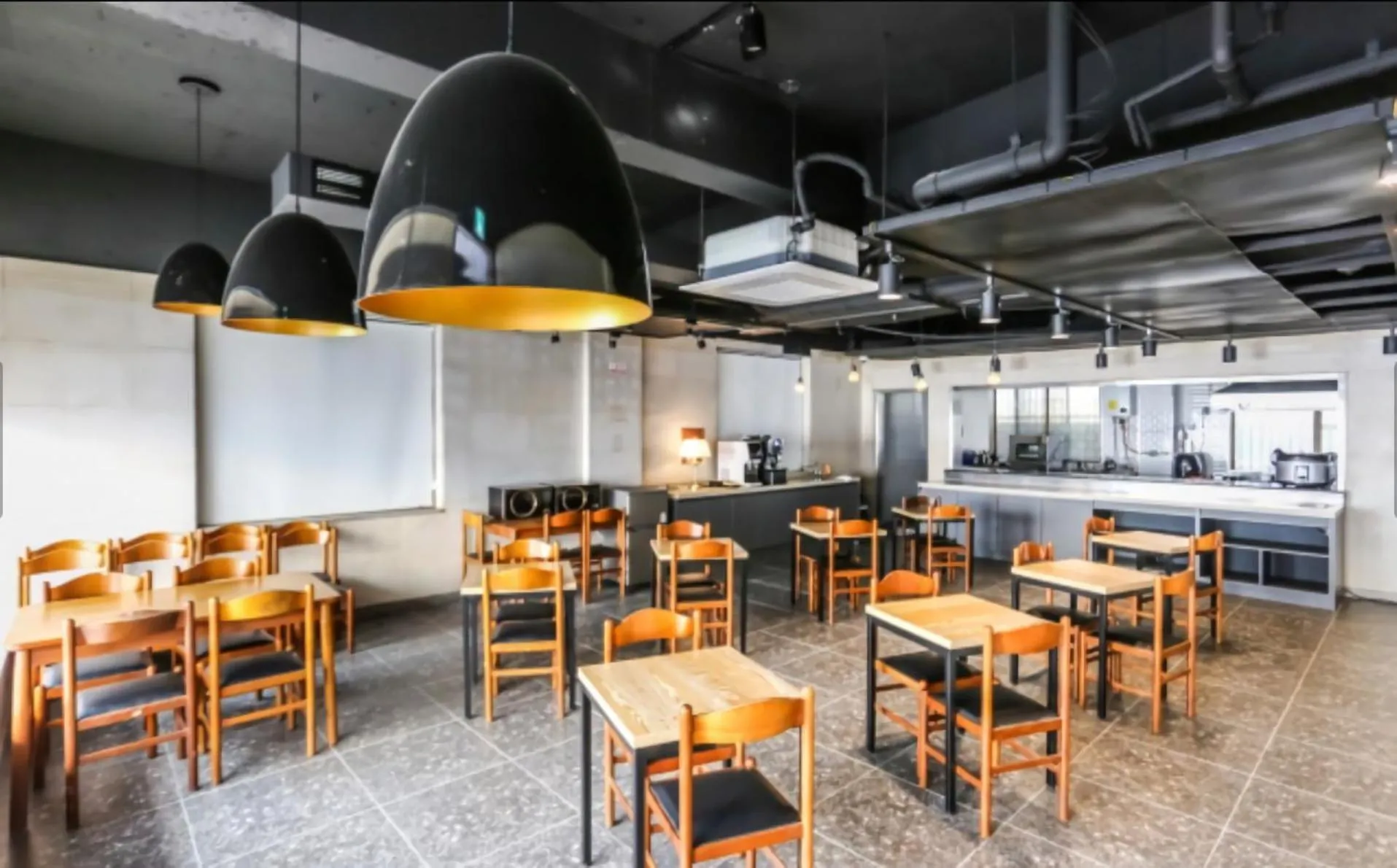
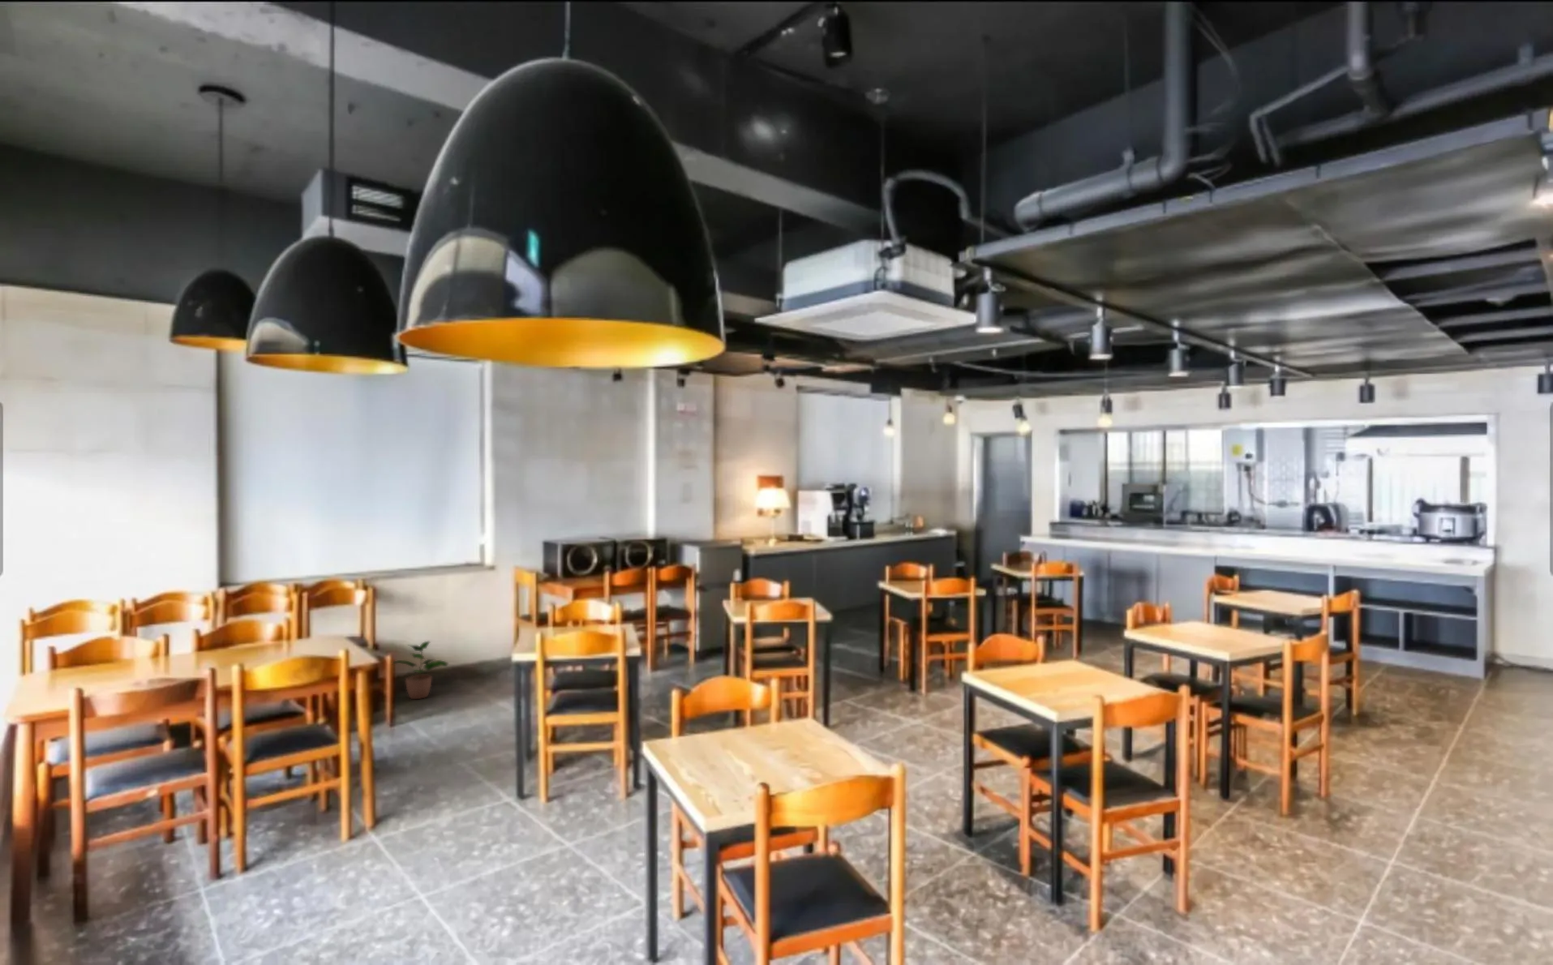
+ potted plant [391,640,449,699]
